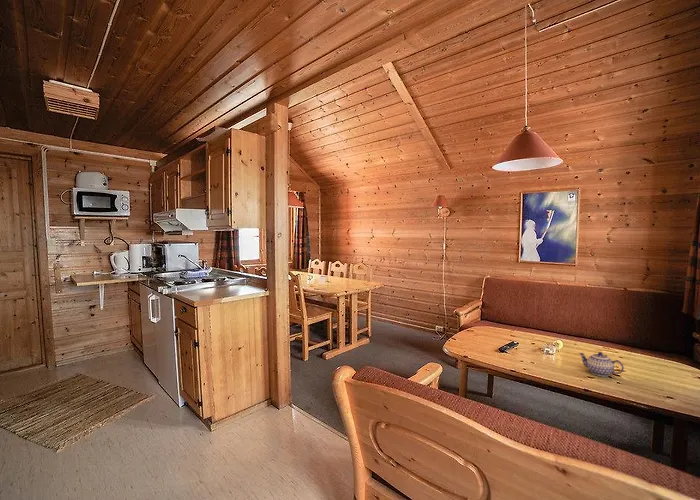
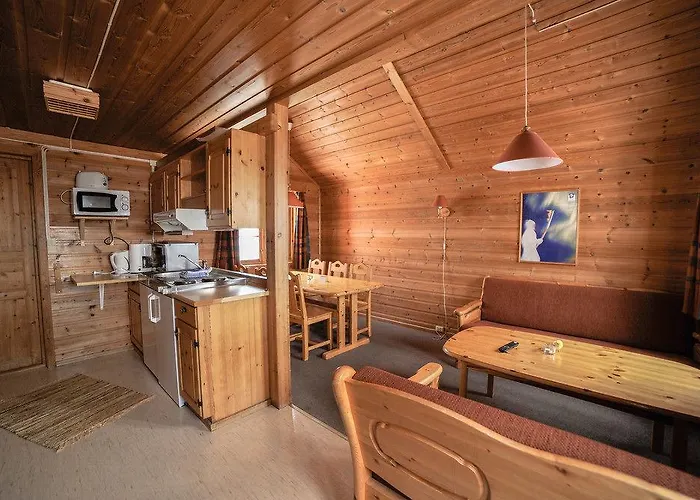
- teapot [578,351,625,378]
